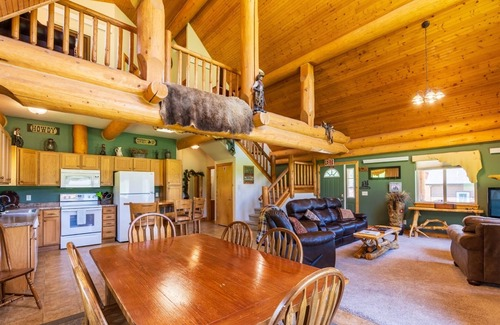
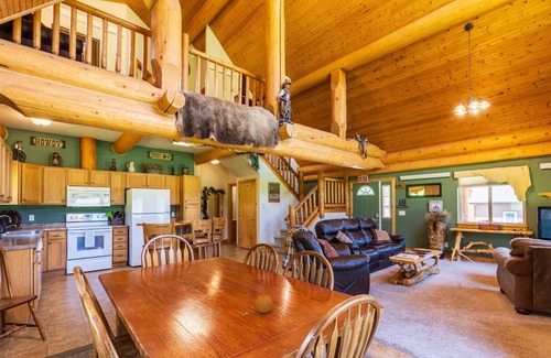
+ fruit [255,291,274,314]
